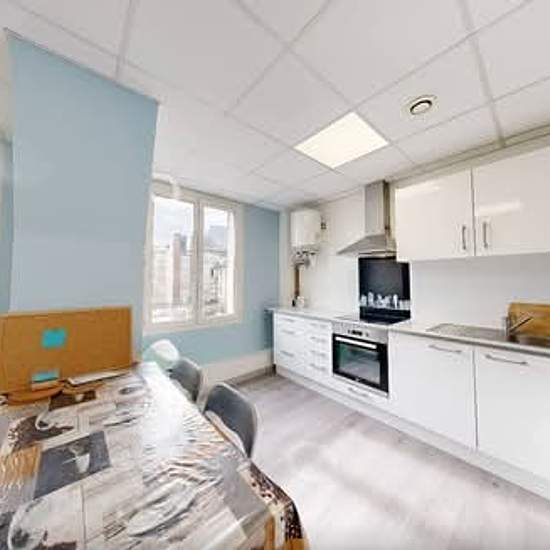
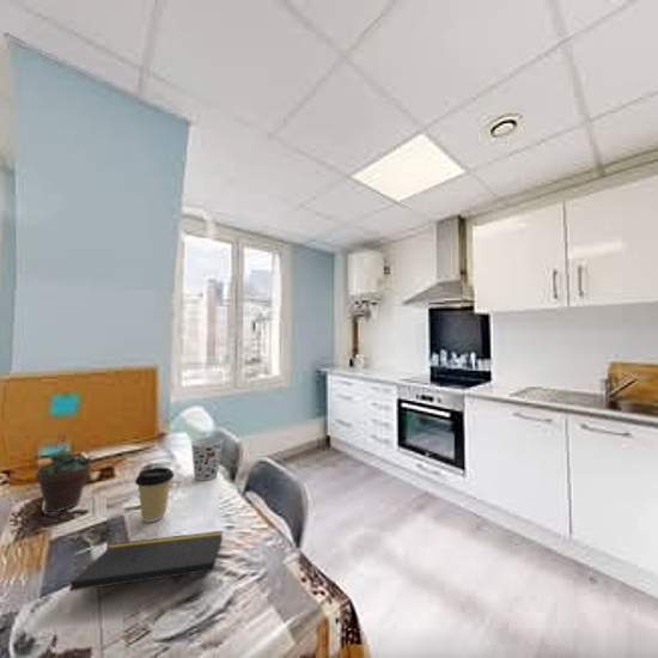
+ succulent plant [35,433,93,513]
+ cup [189,435,224,481]
+ notepad [69,530,224,592]
+ coffee cup [134,467,175,523]
